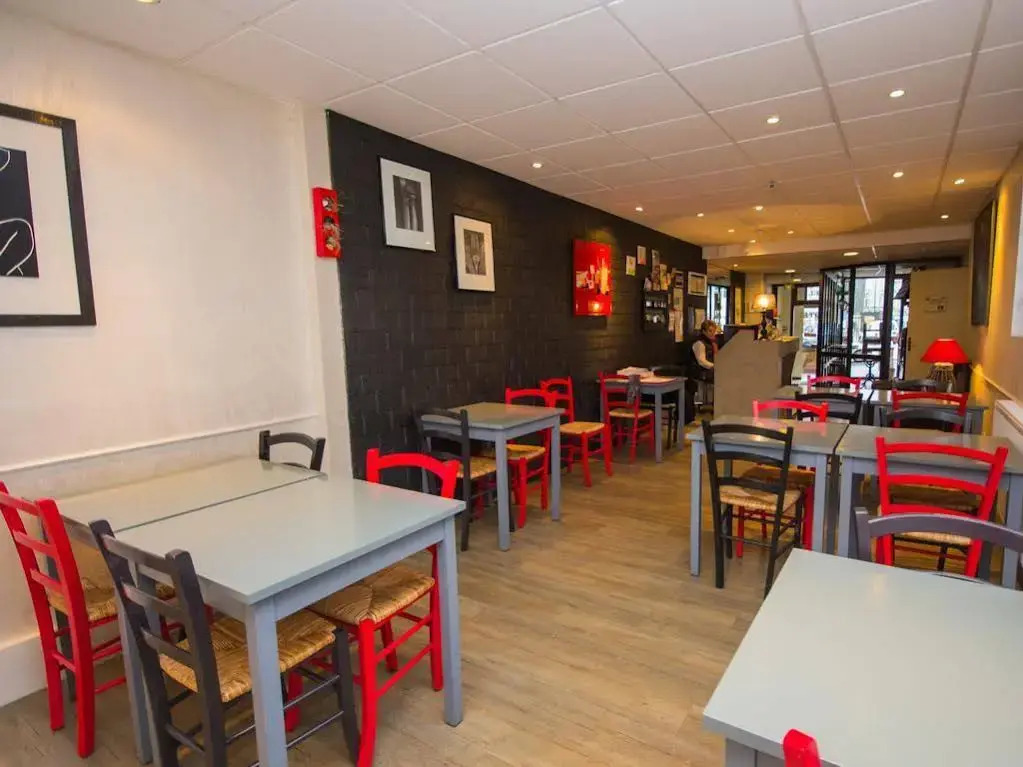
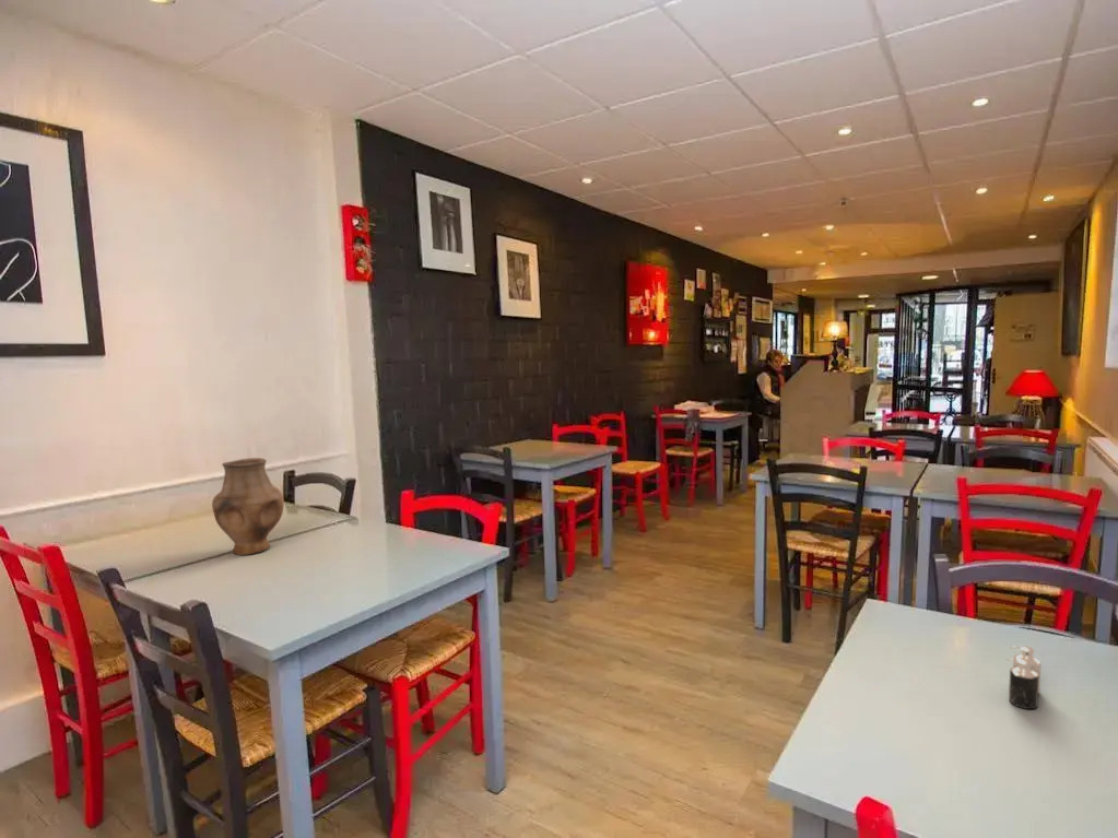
+ candle [1005,646,1043,710]
+ vase [211,457,285,556]
